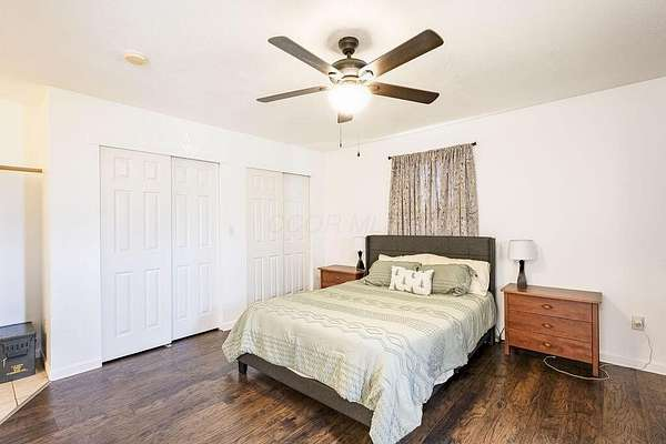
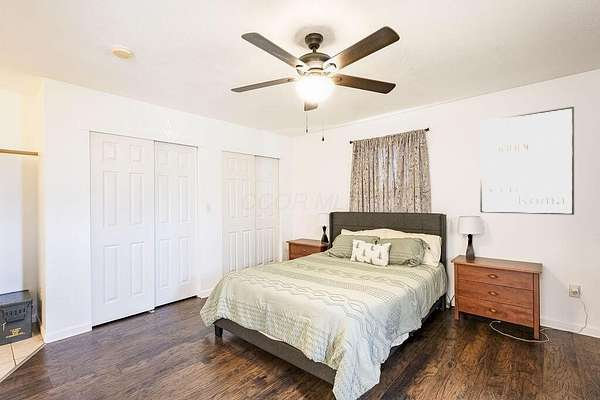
+ wall art [479,106,575,216]
